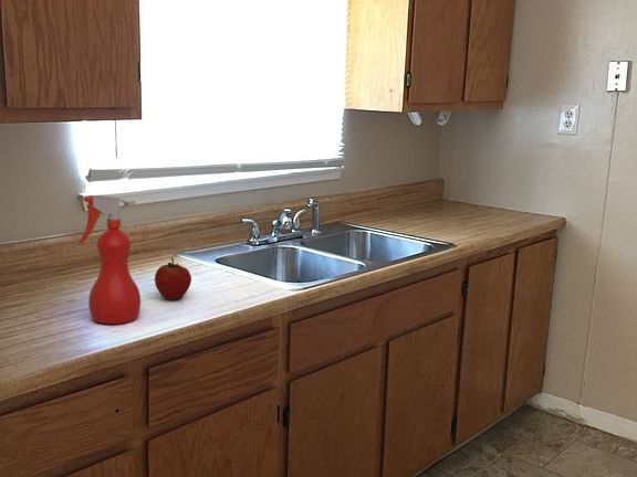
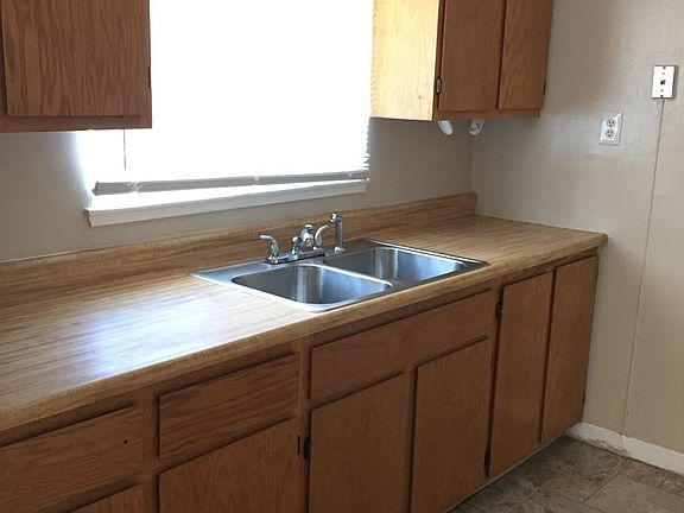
- apple [154,257,192,301]
- spray bottle [77,194,142,325]
